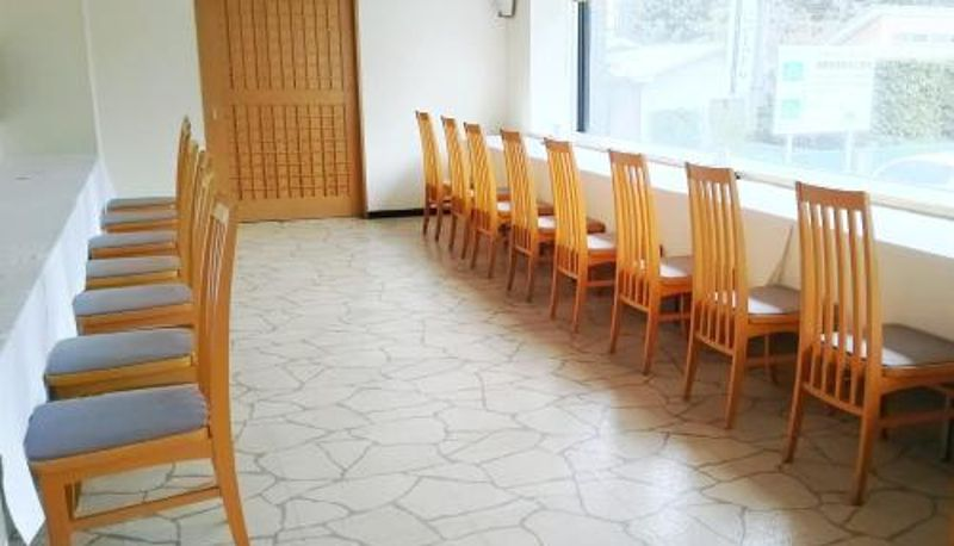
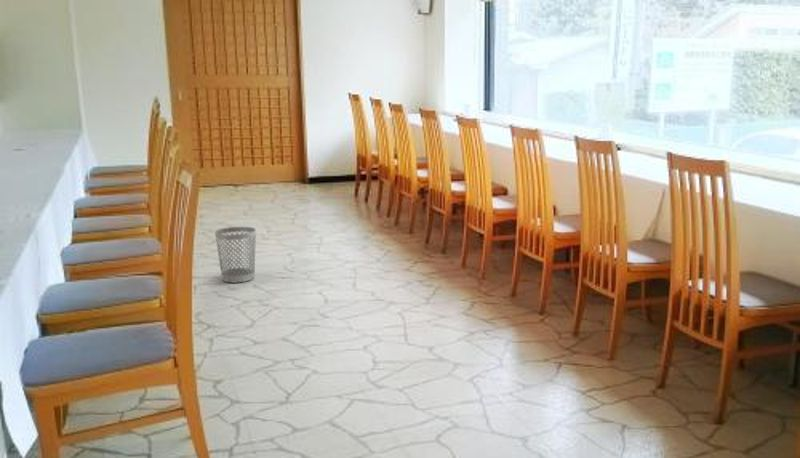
+ wastebasket [214,226,257,284]
